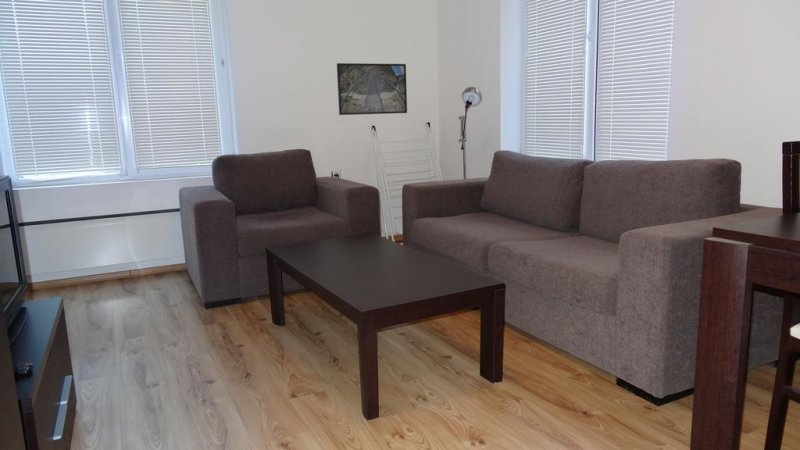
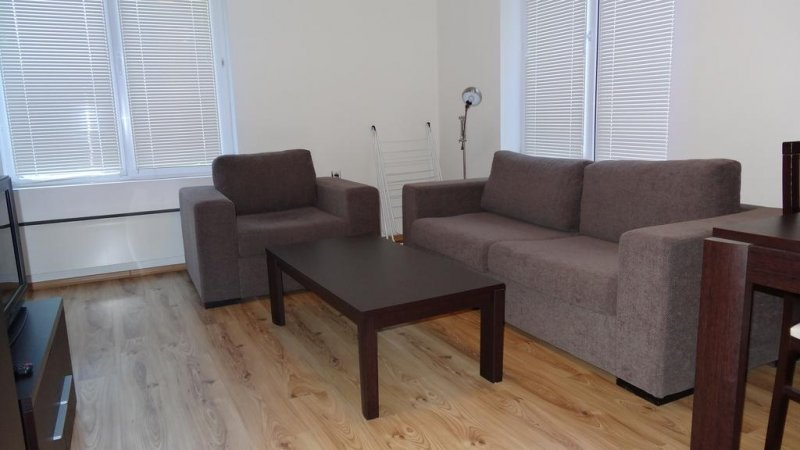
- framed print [336,62,408,116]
